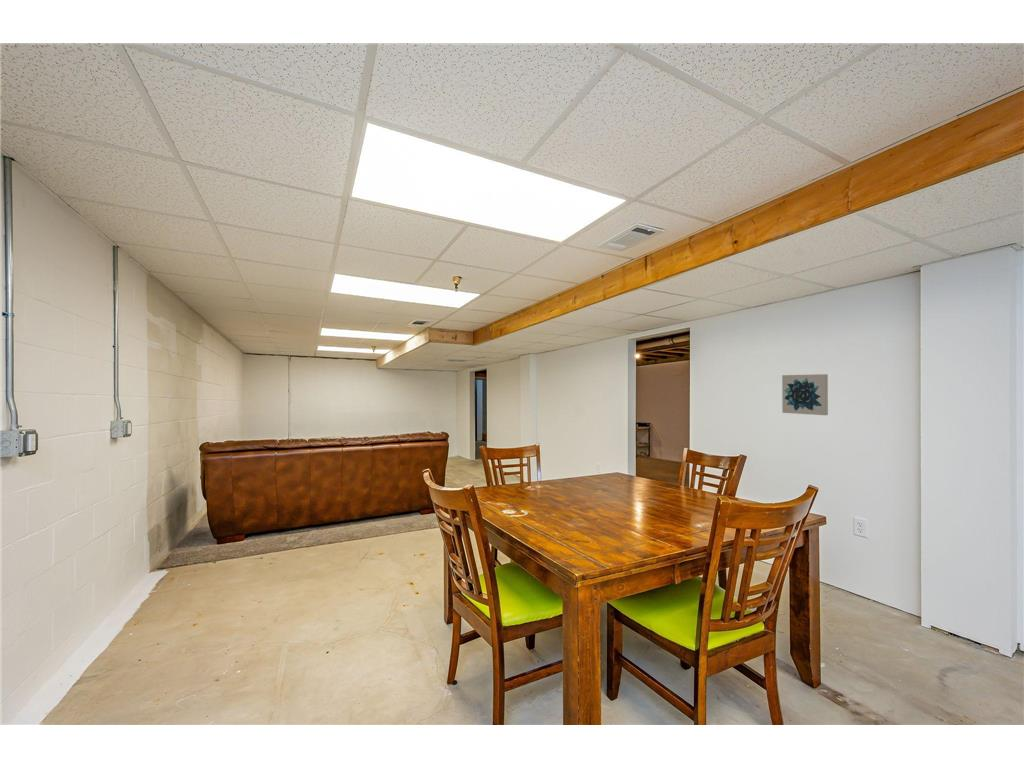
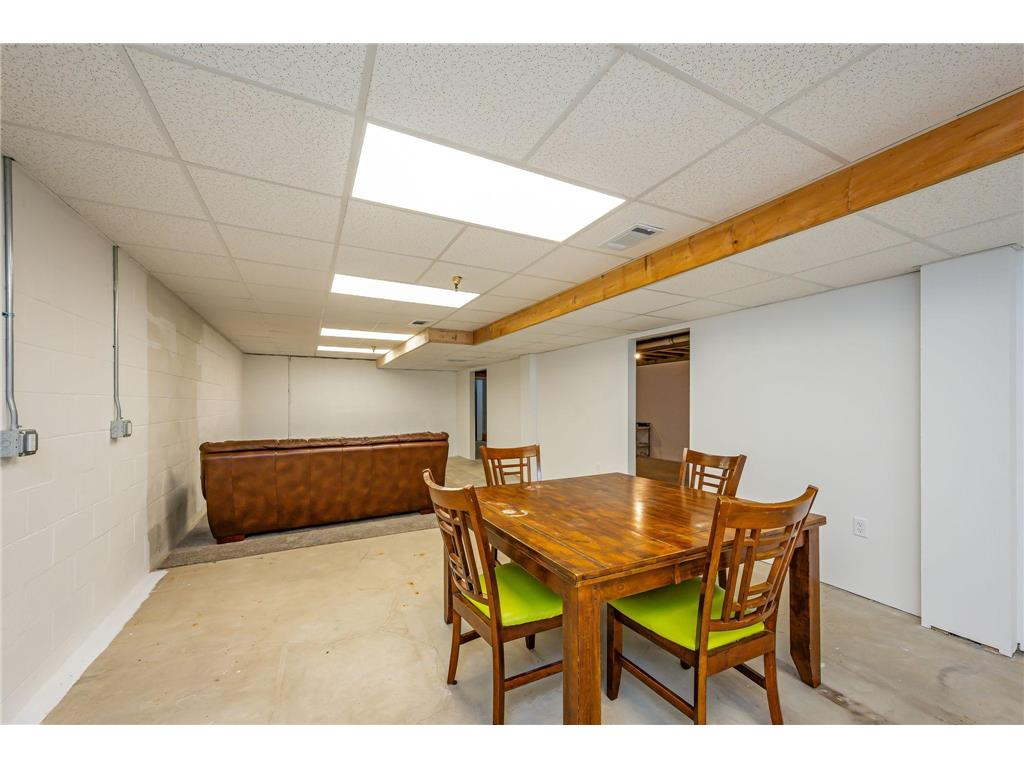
- wall art [781,373,829,416]
